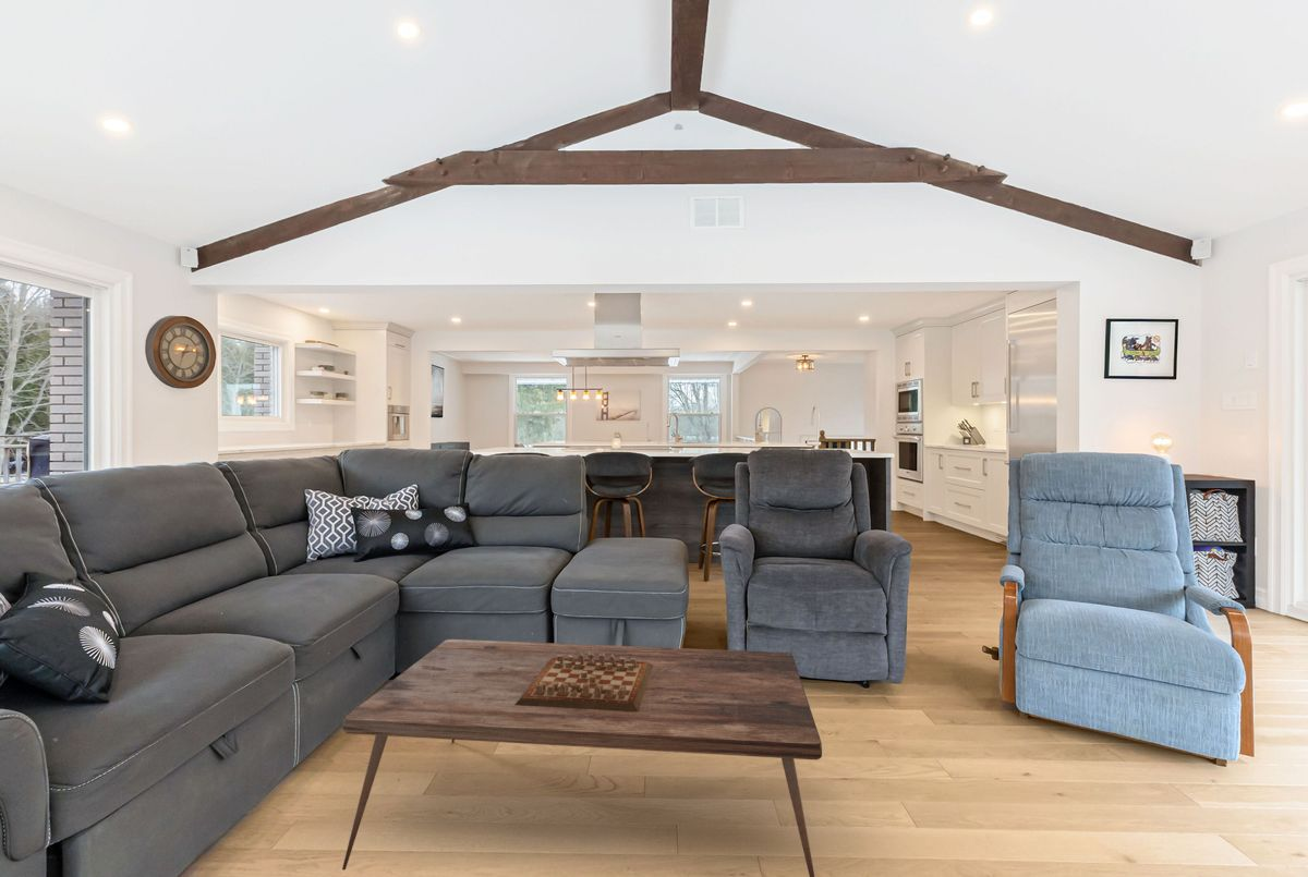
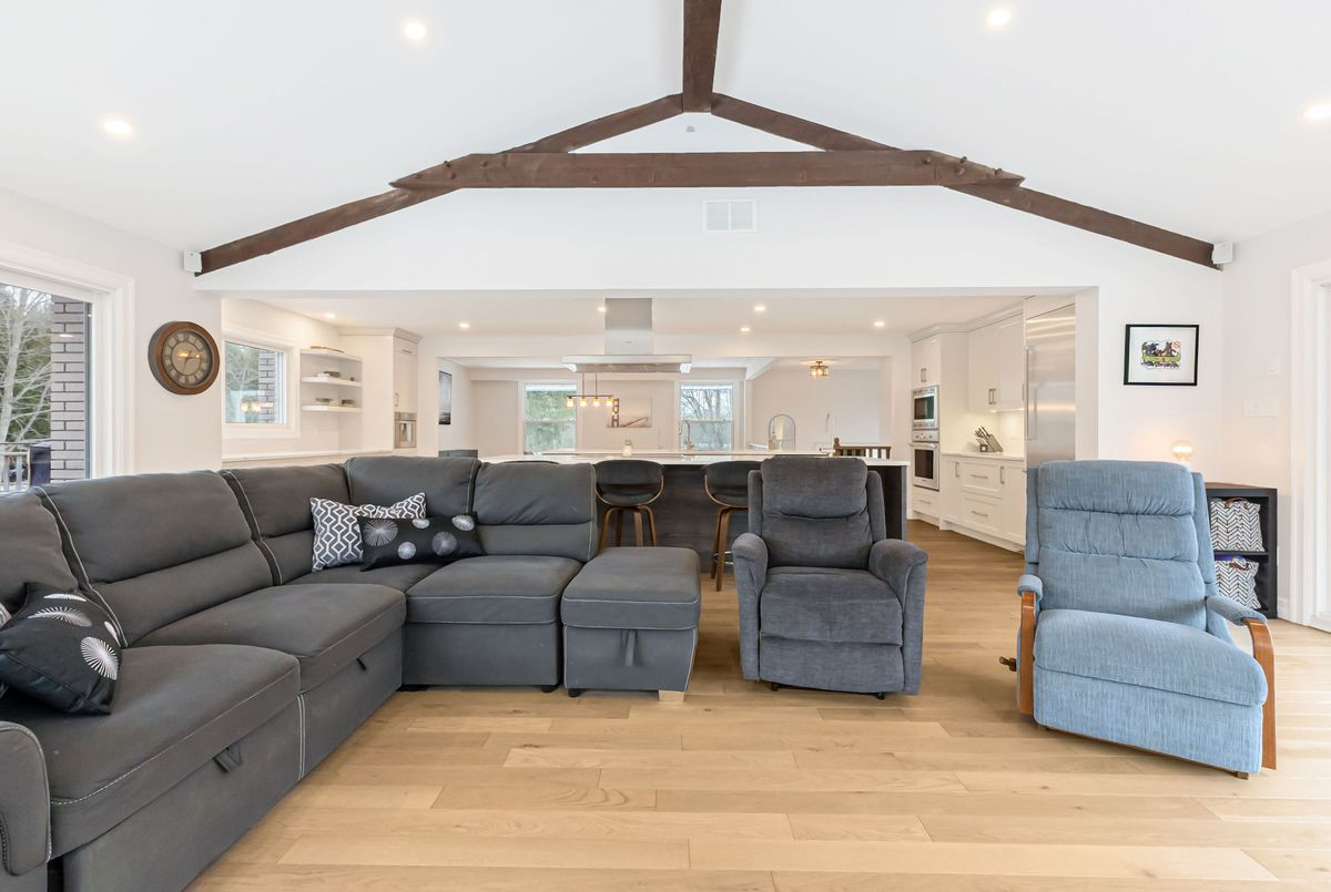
- coffee table [341,638,823,877]
